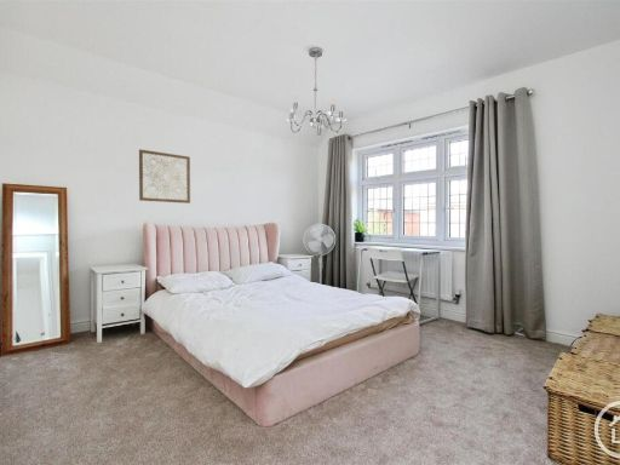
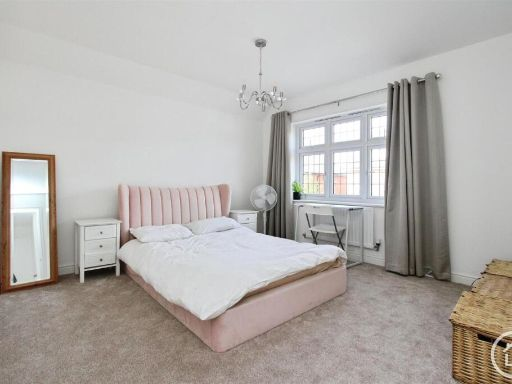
- wall art [138,148,191,205]
